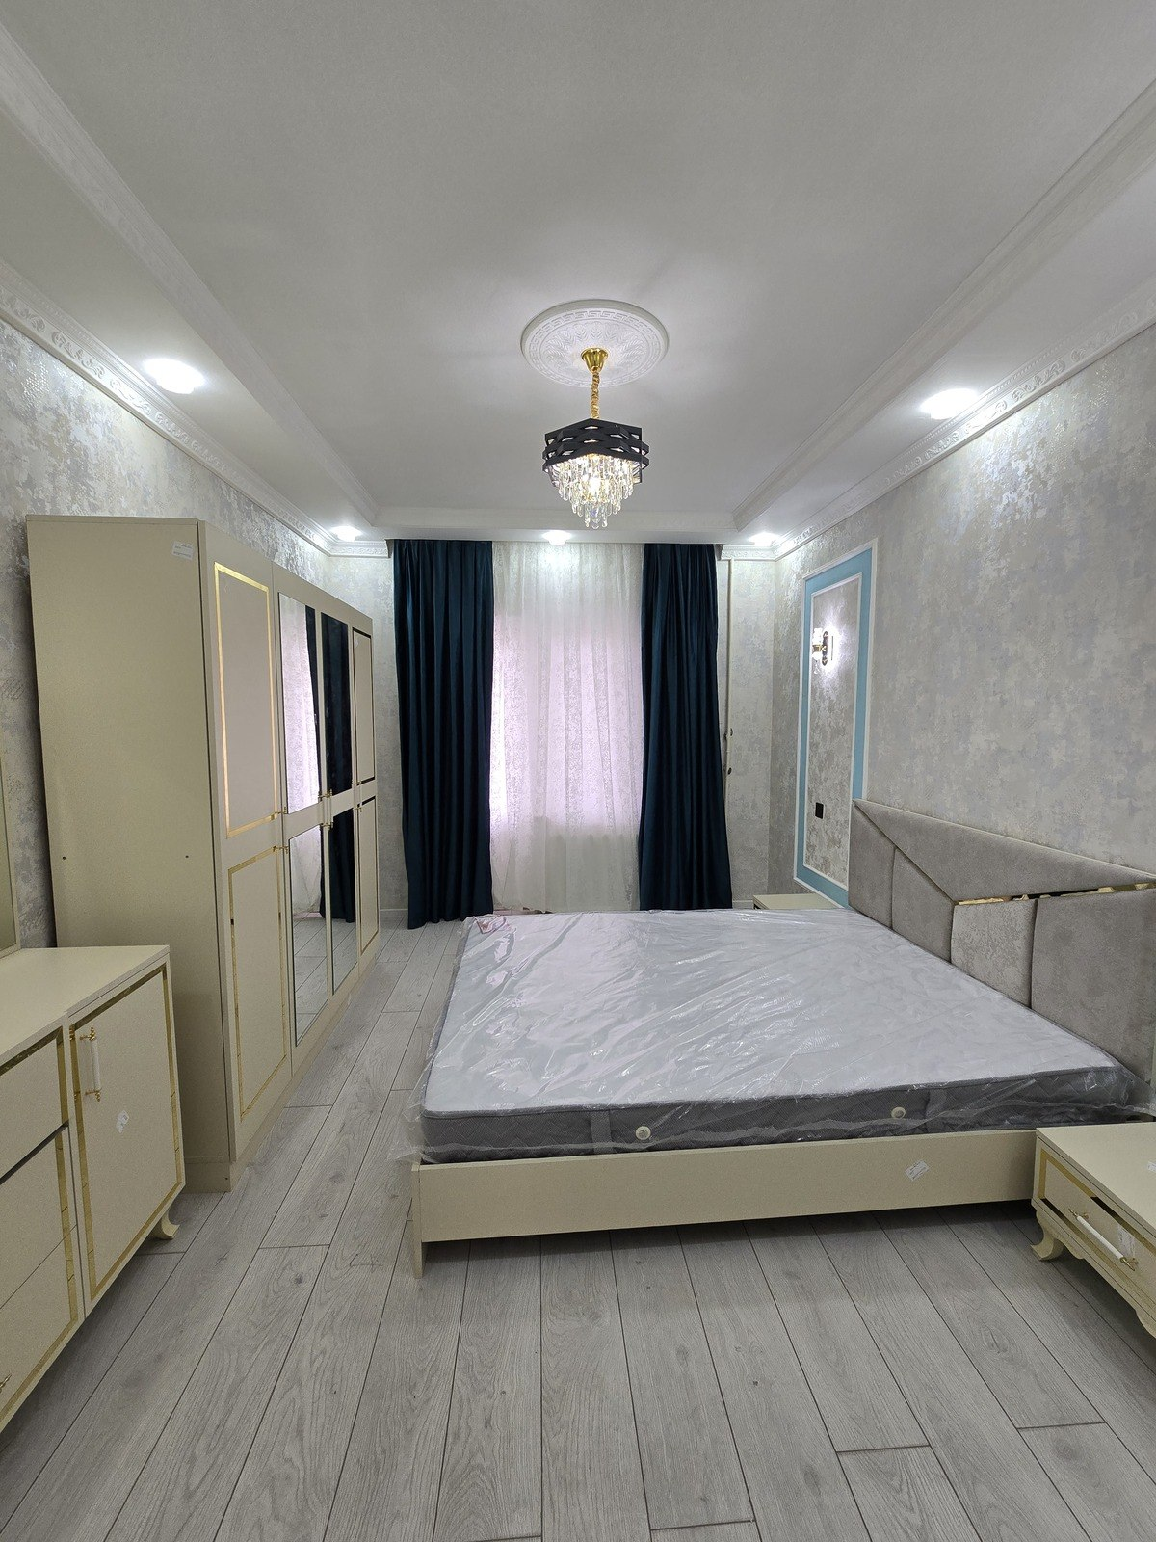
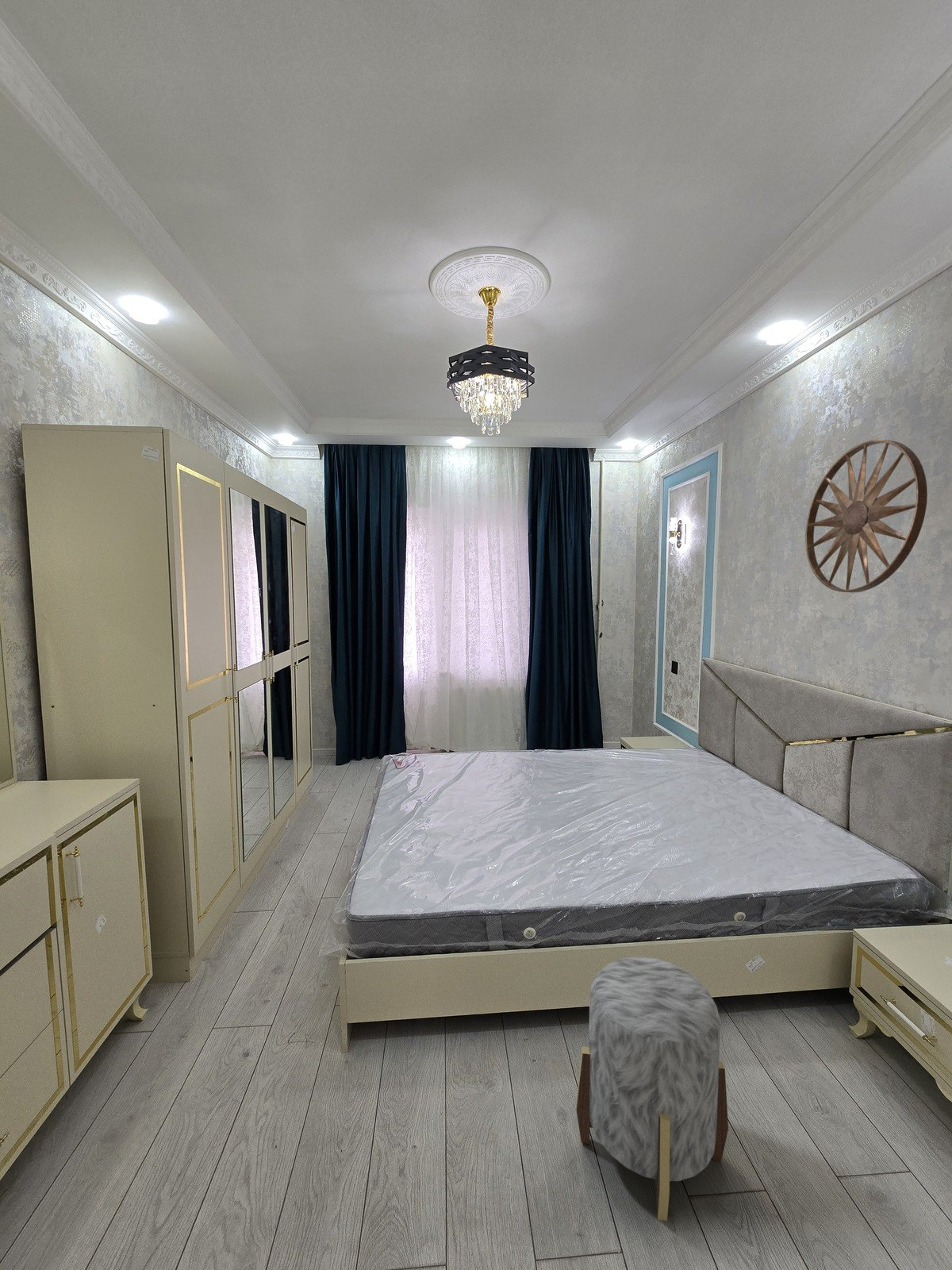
+ wall art [804,439,928,594]
+ stool [575,956,729,1222]
